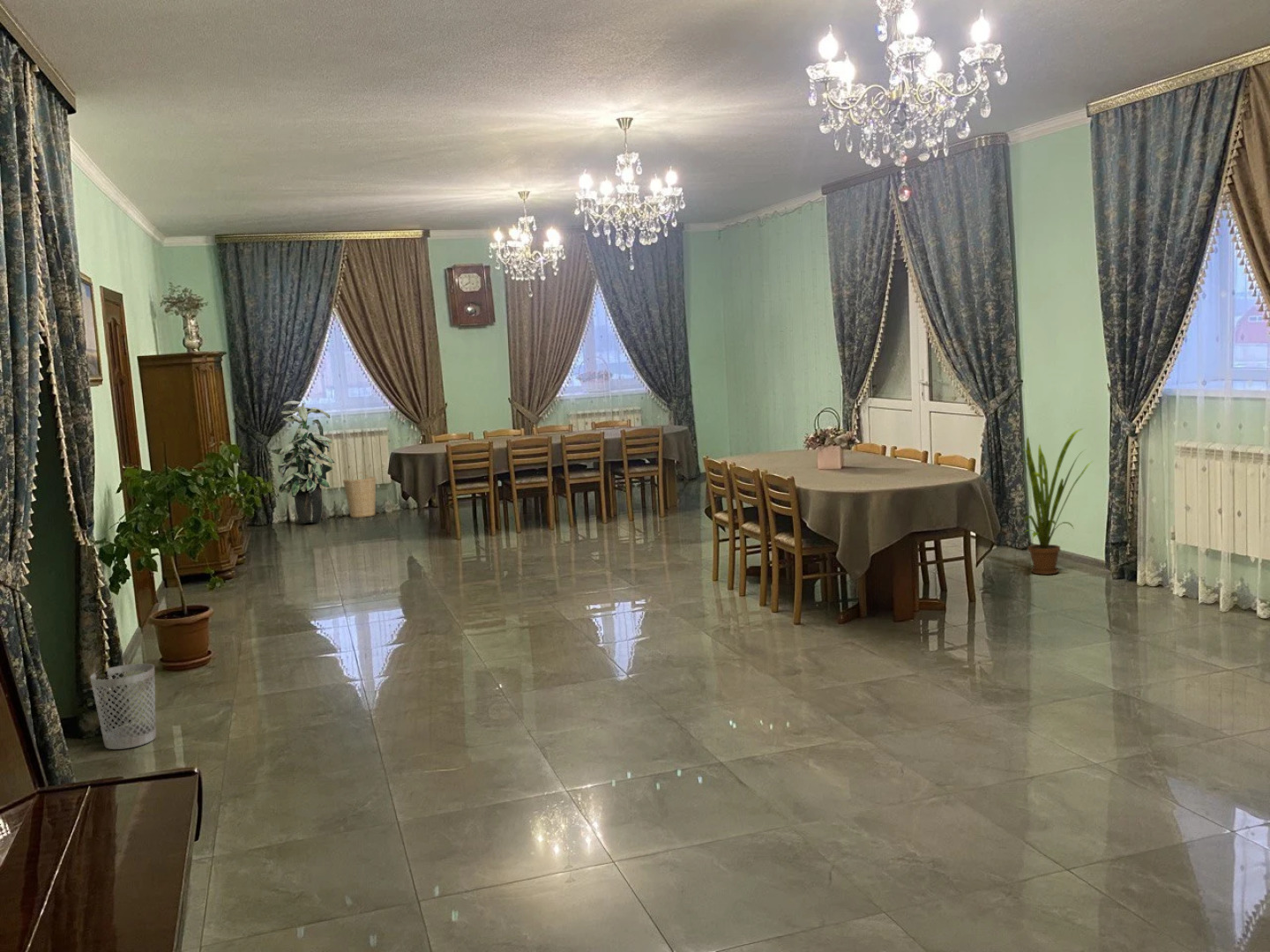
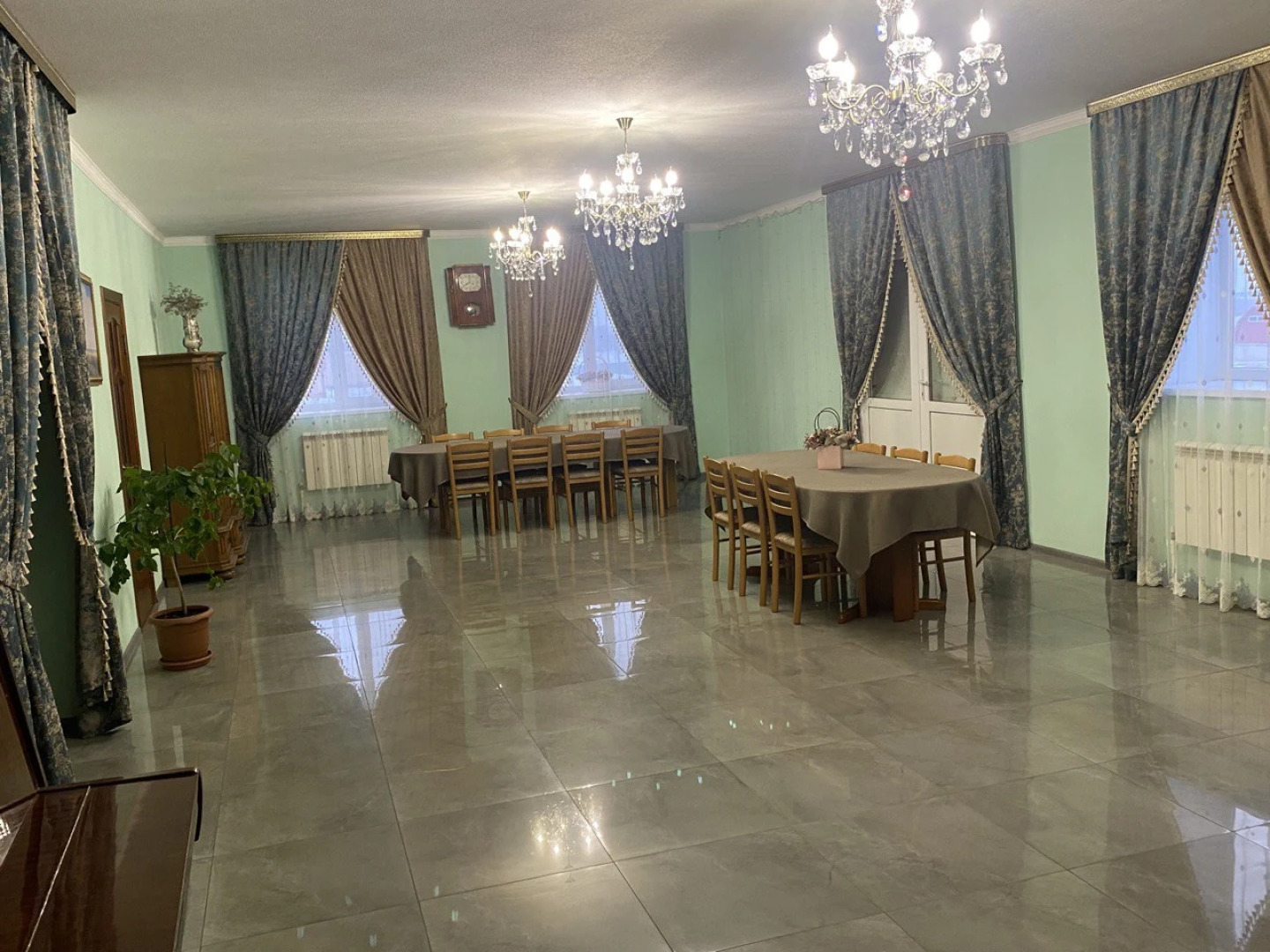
- wastebasket [89,663,157,750]
- house plant [1017,428,1094,576]
- basket [342,472,377,518]
- indoor plant [269,400,335,524]
